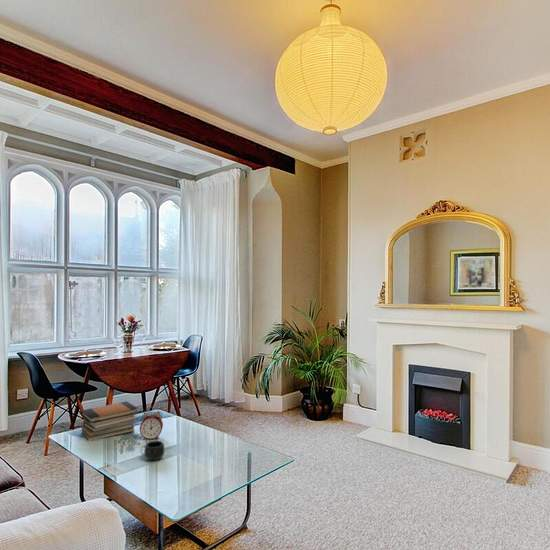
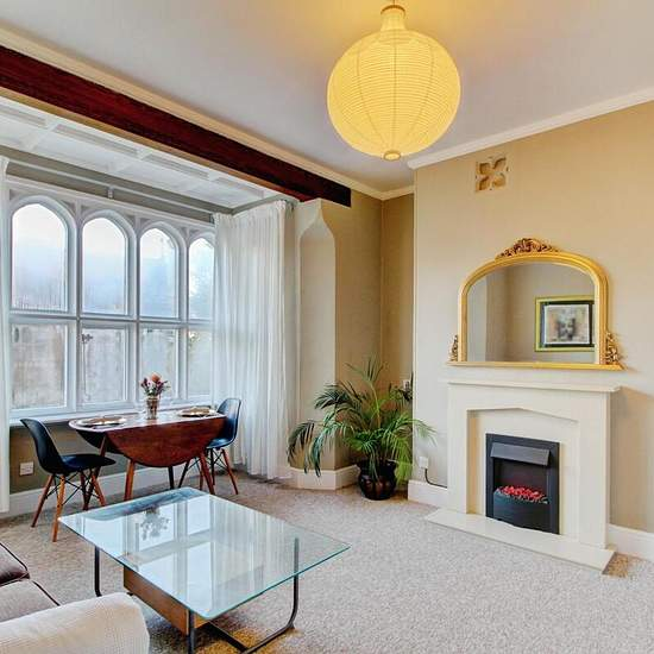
- book stack [80,400,138,442]
- mug [140,440,165,461]
- alarm clock [139,406,164,441]
